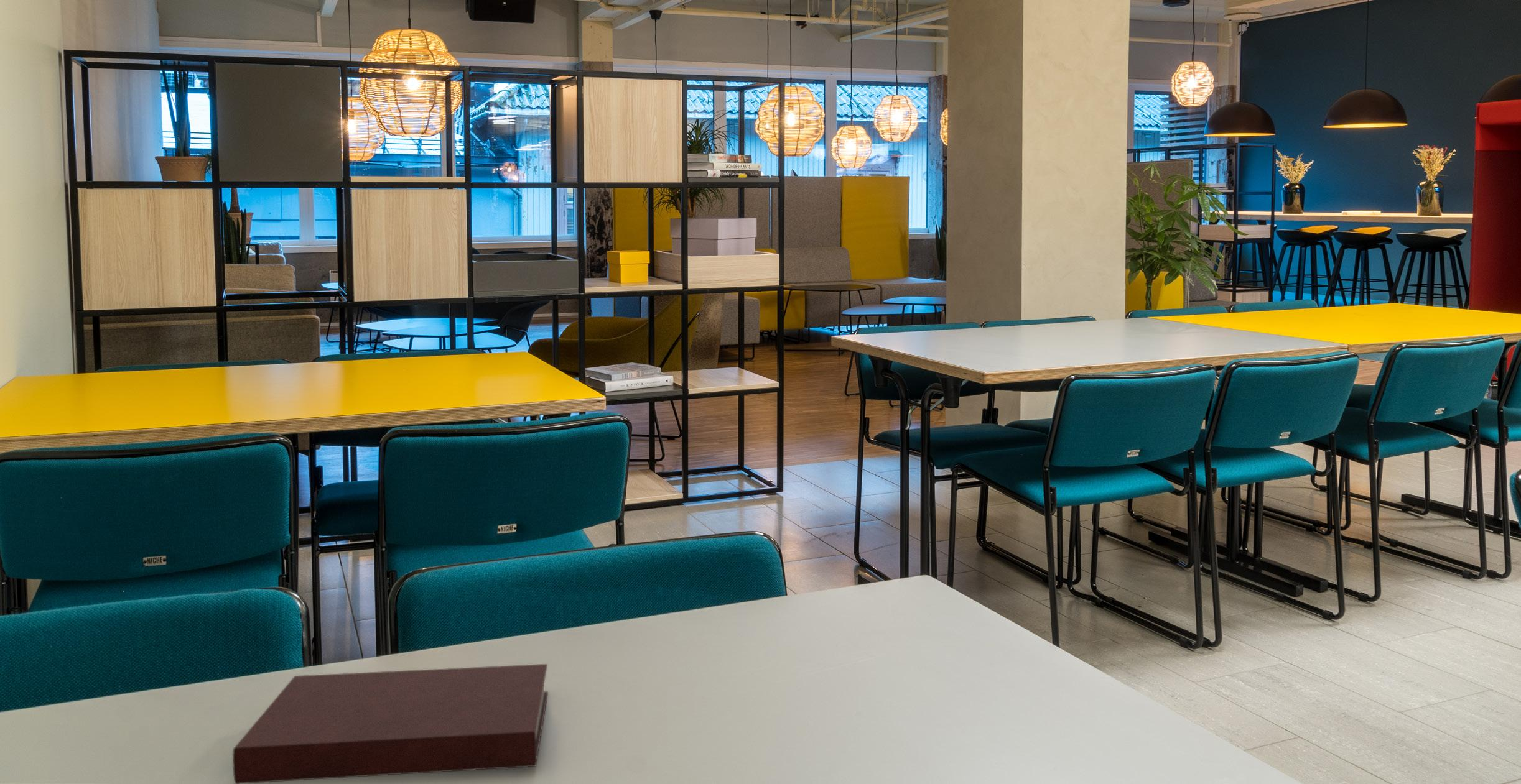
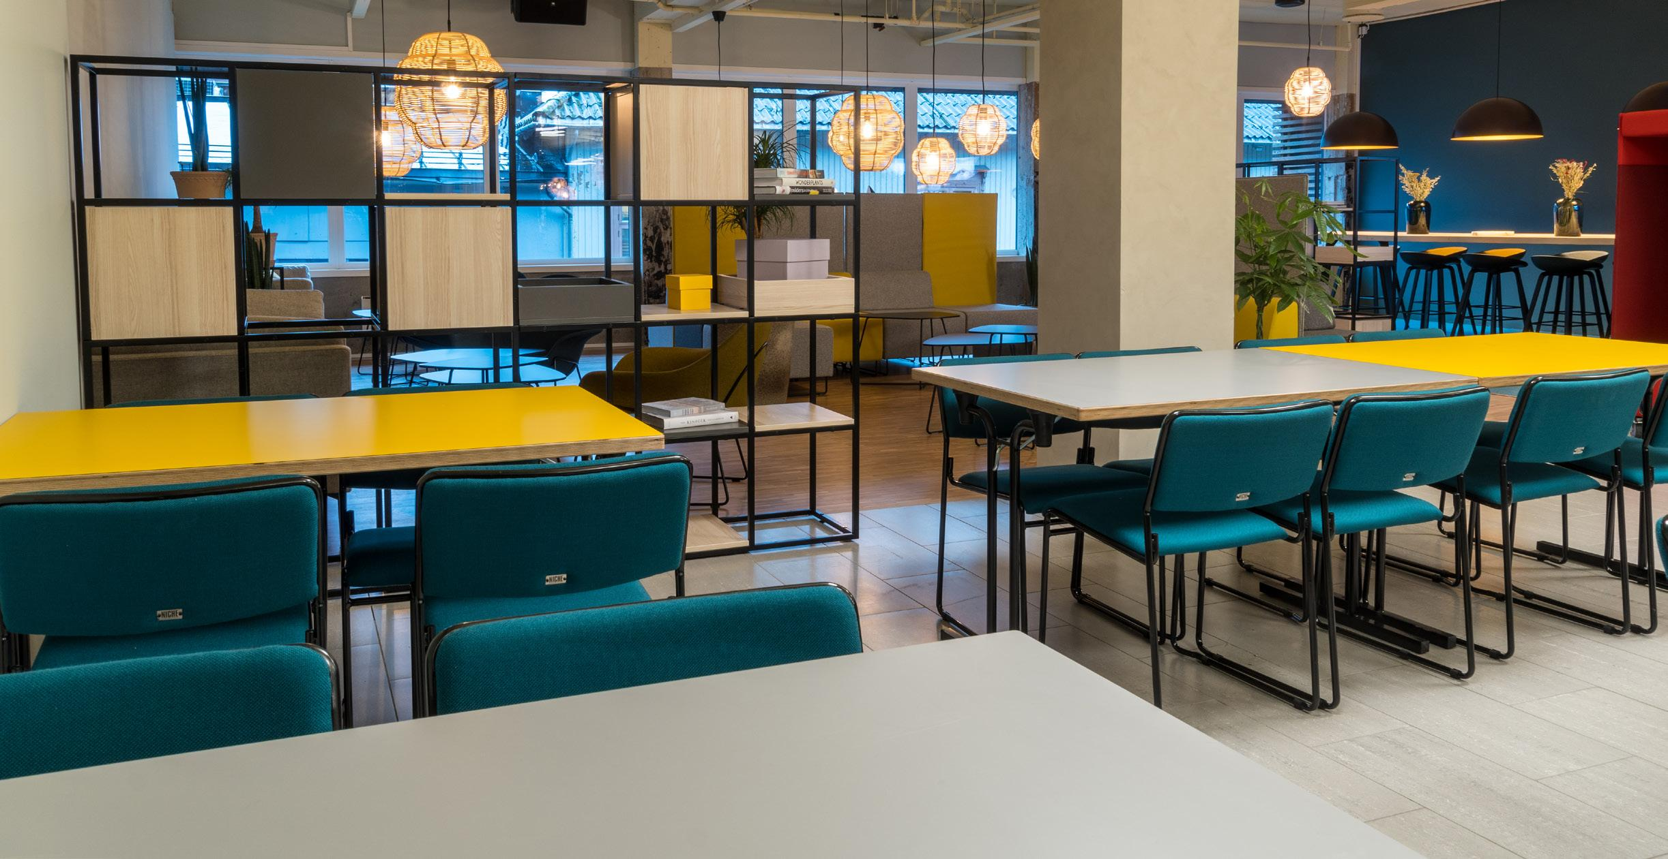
- notebook [232,663,549,784]
